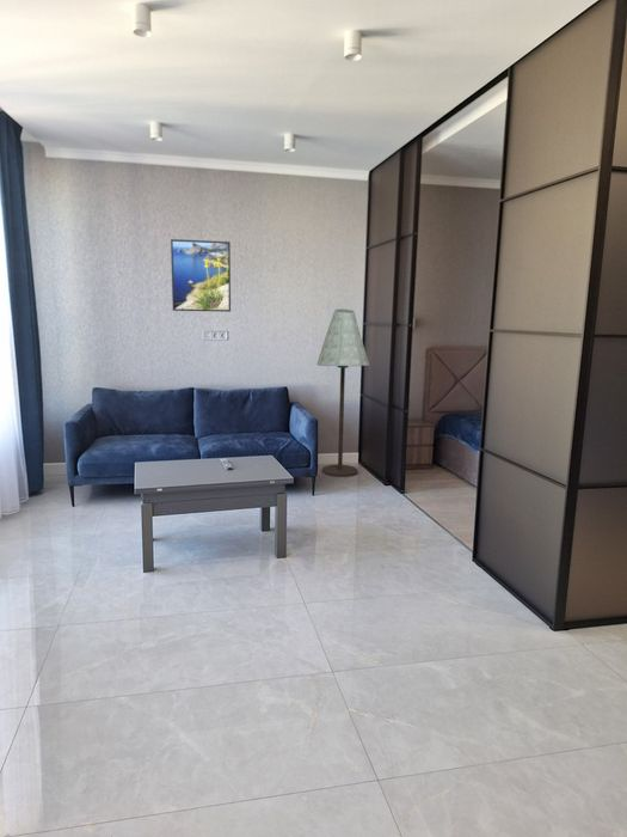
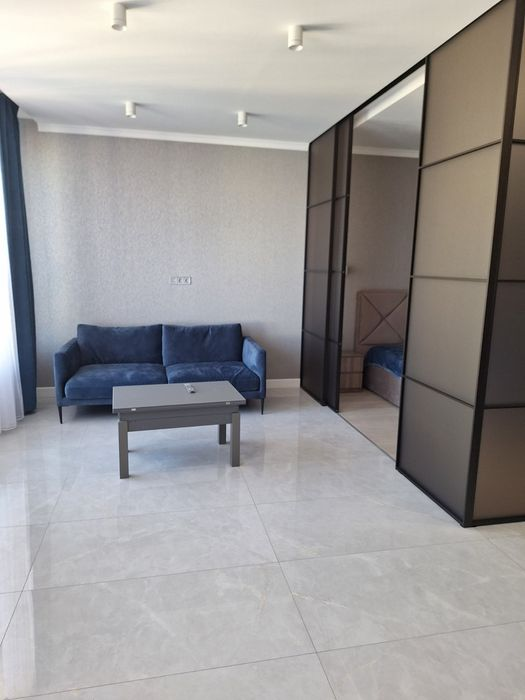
- floor lamp [315,307,370,478]
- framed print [170,238,232,313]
